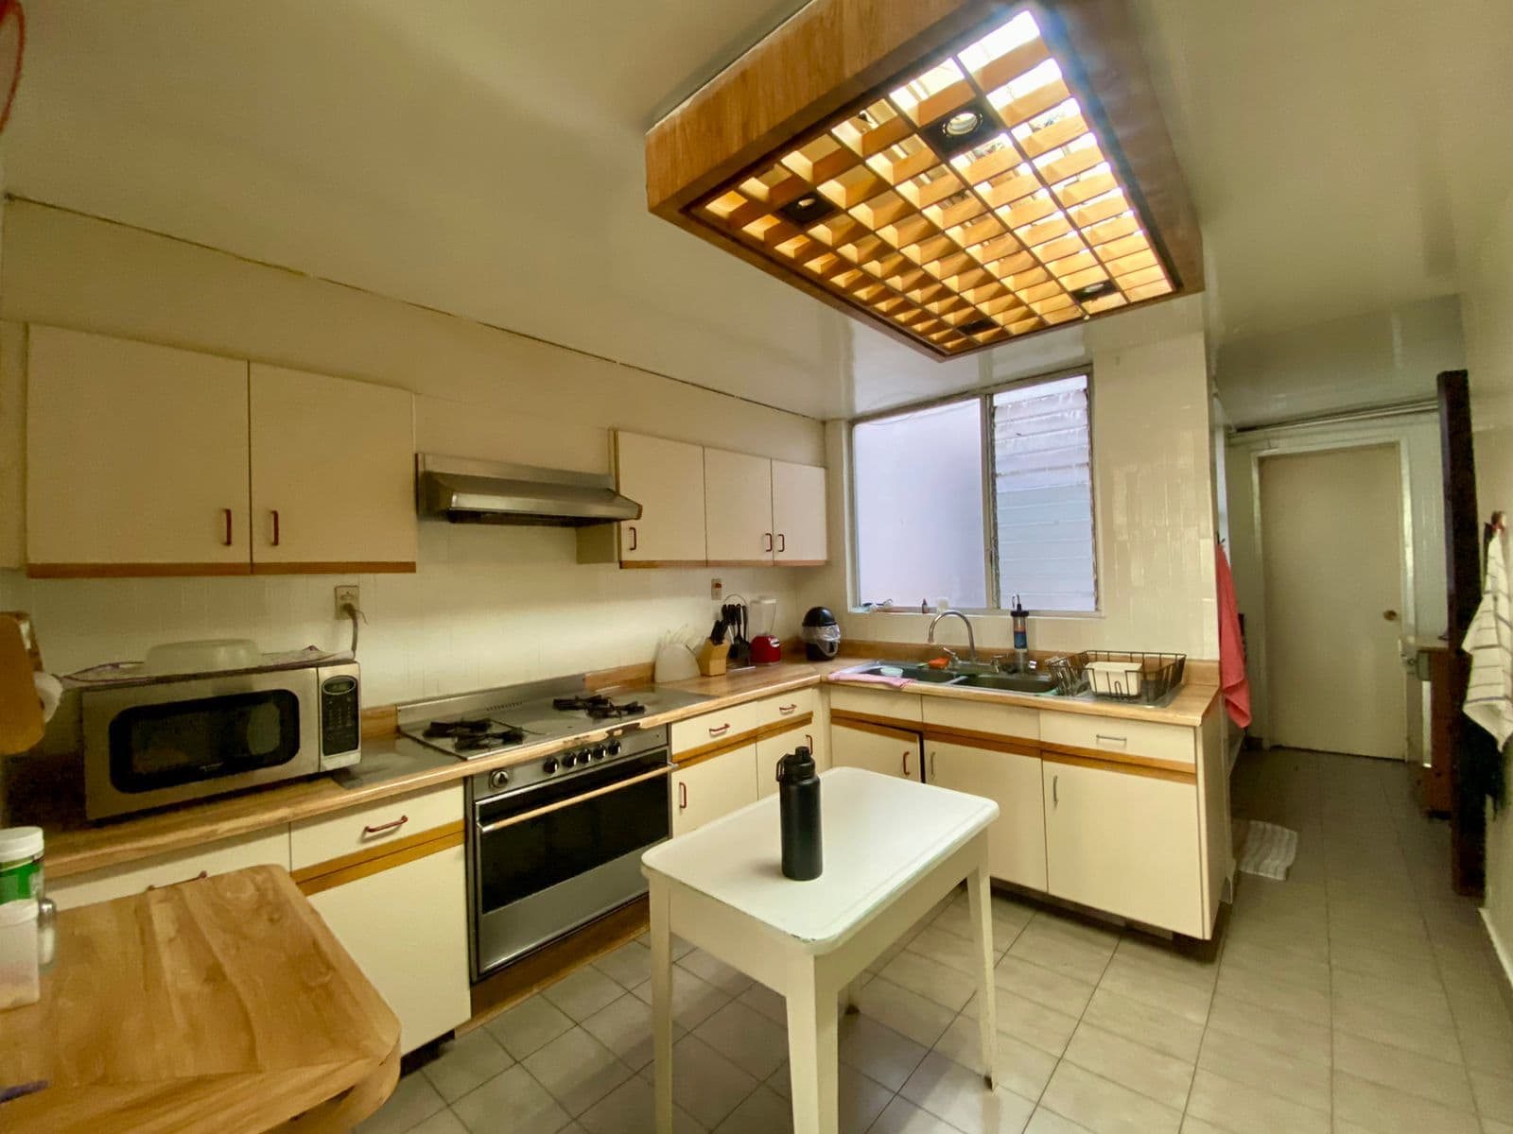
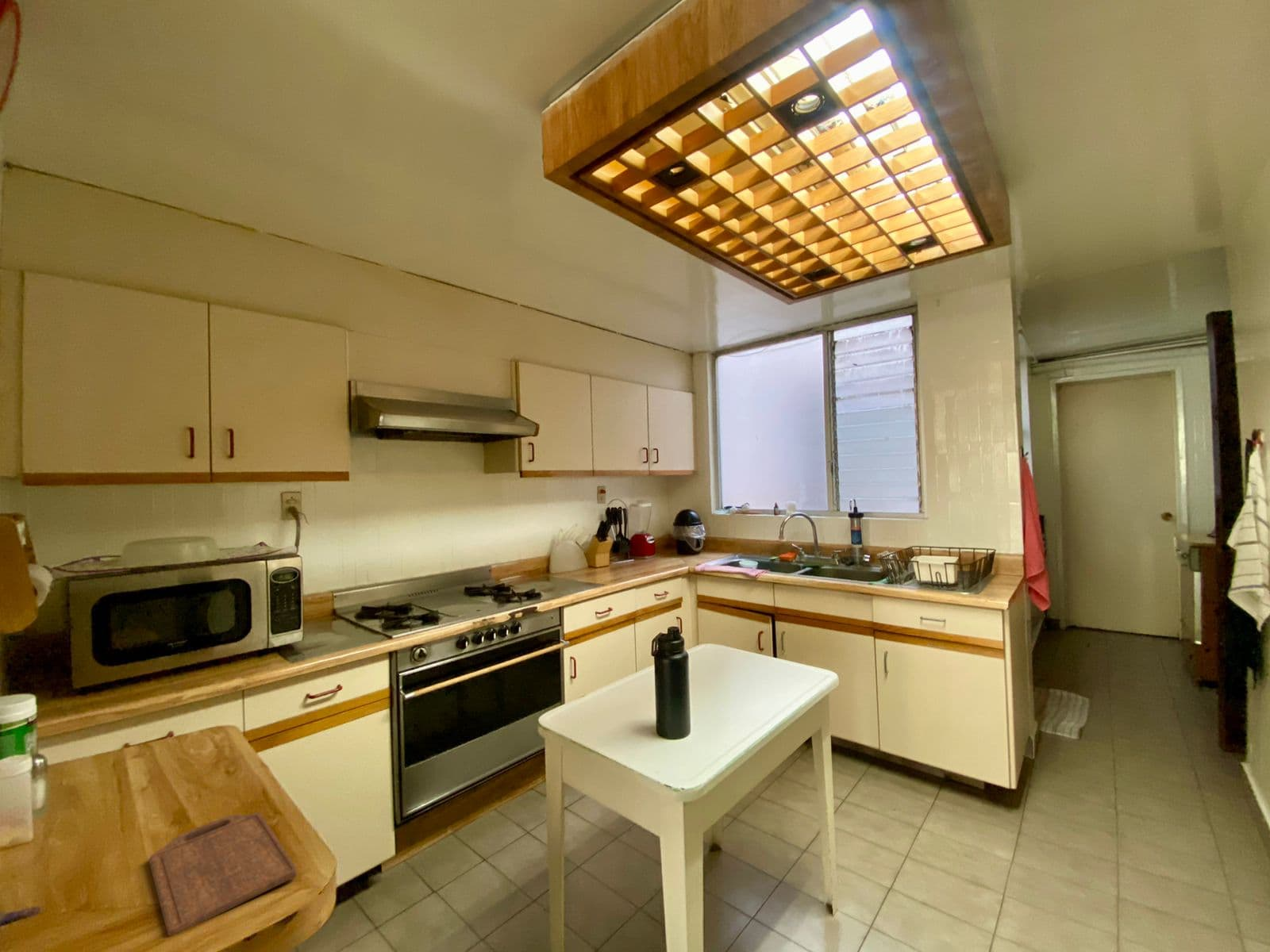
+ cutting board [148,812,298,937]
